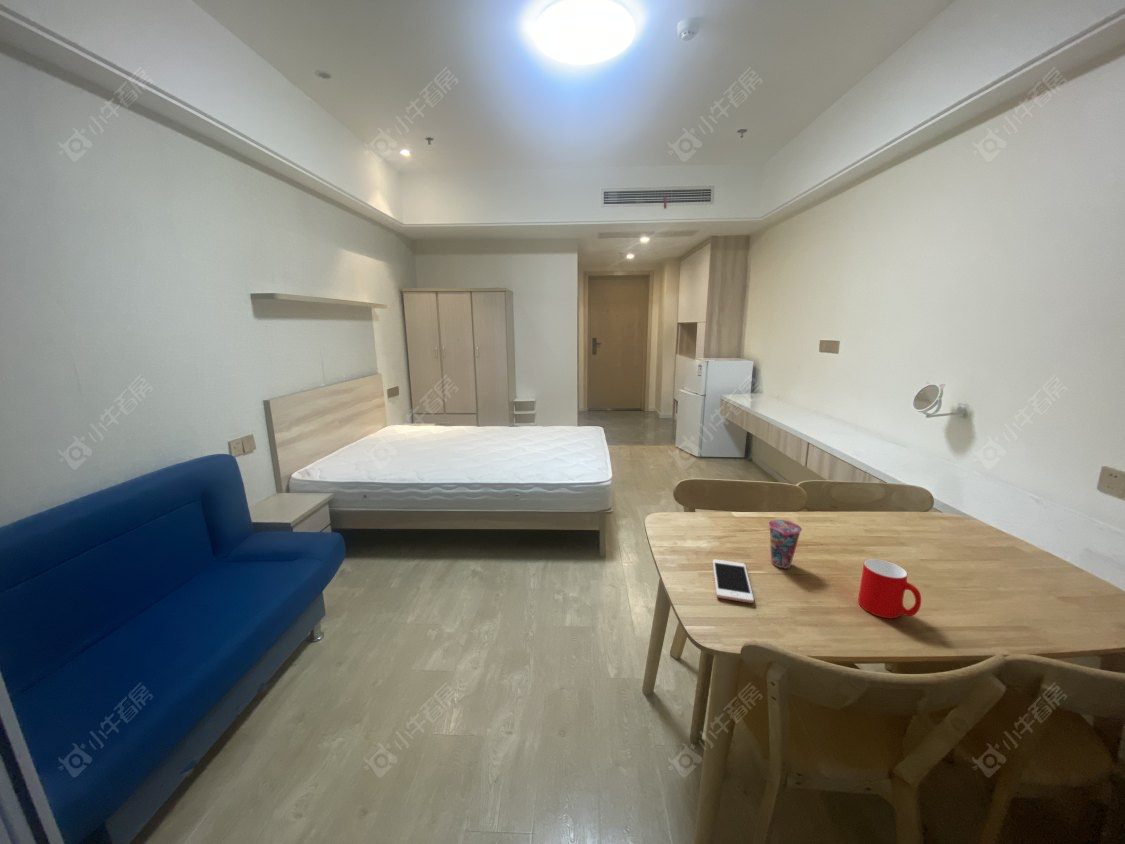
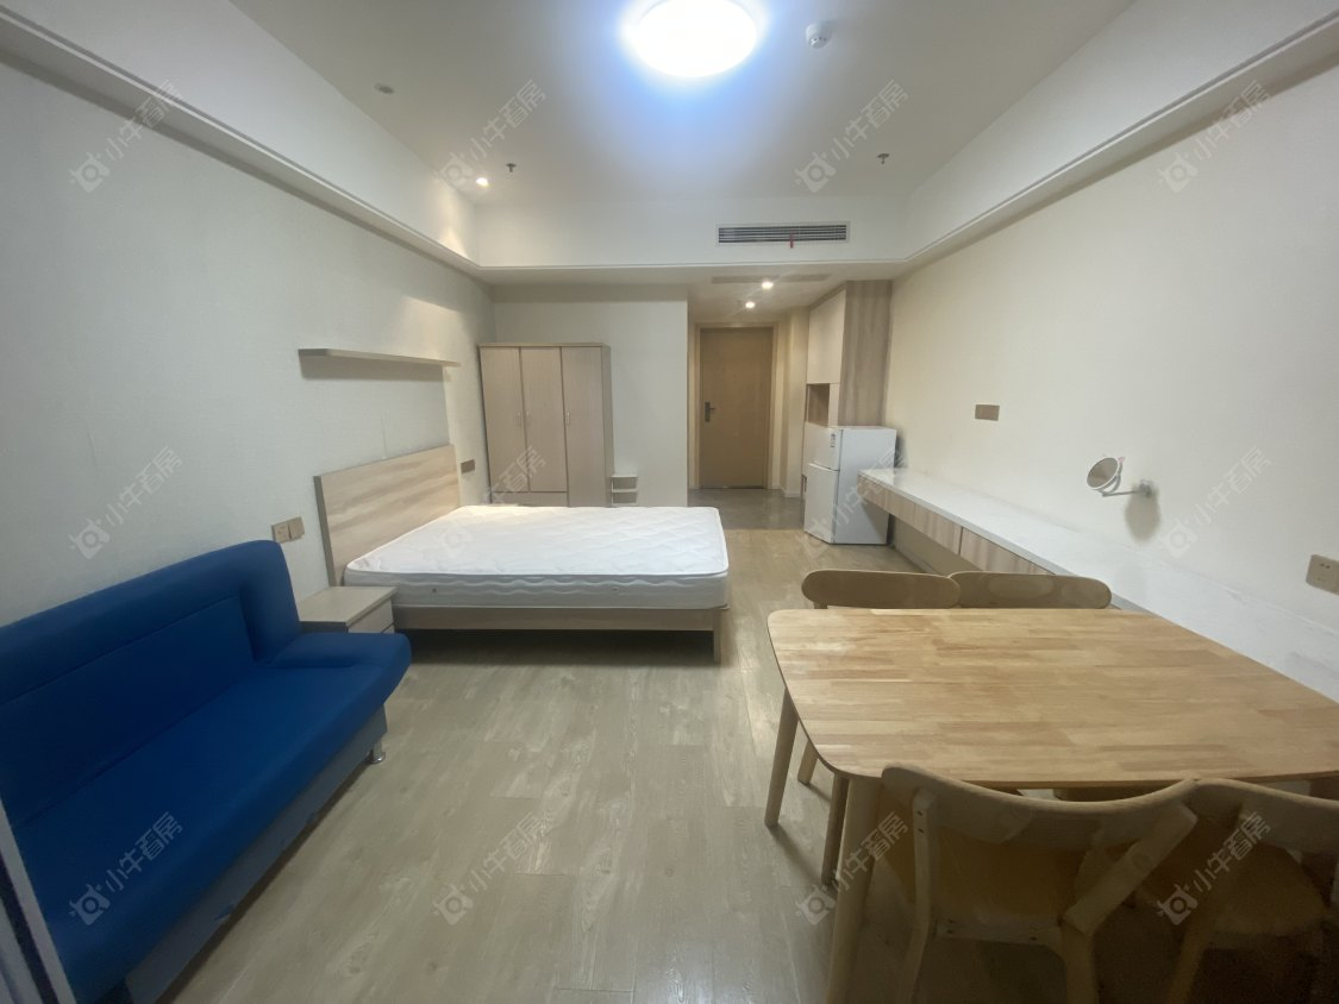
- cup [857,558,922,619]
- cup [768,519,803,569]
- cell phone [712,559,755,604]
